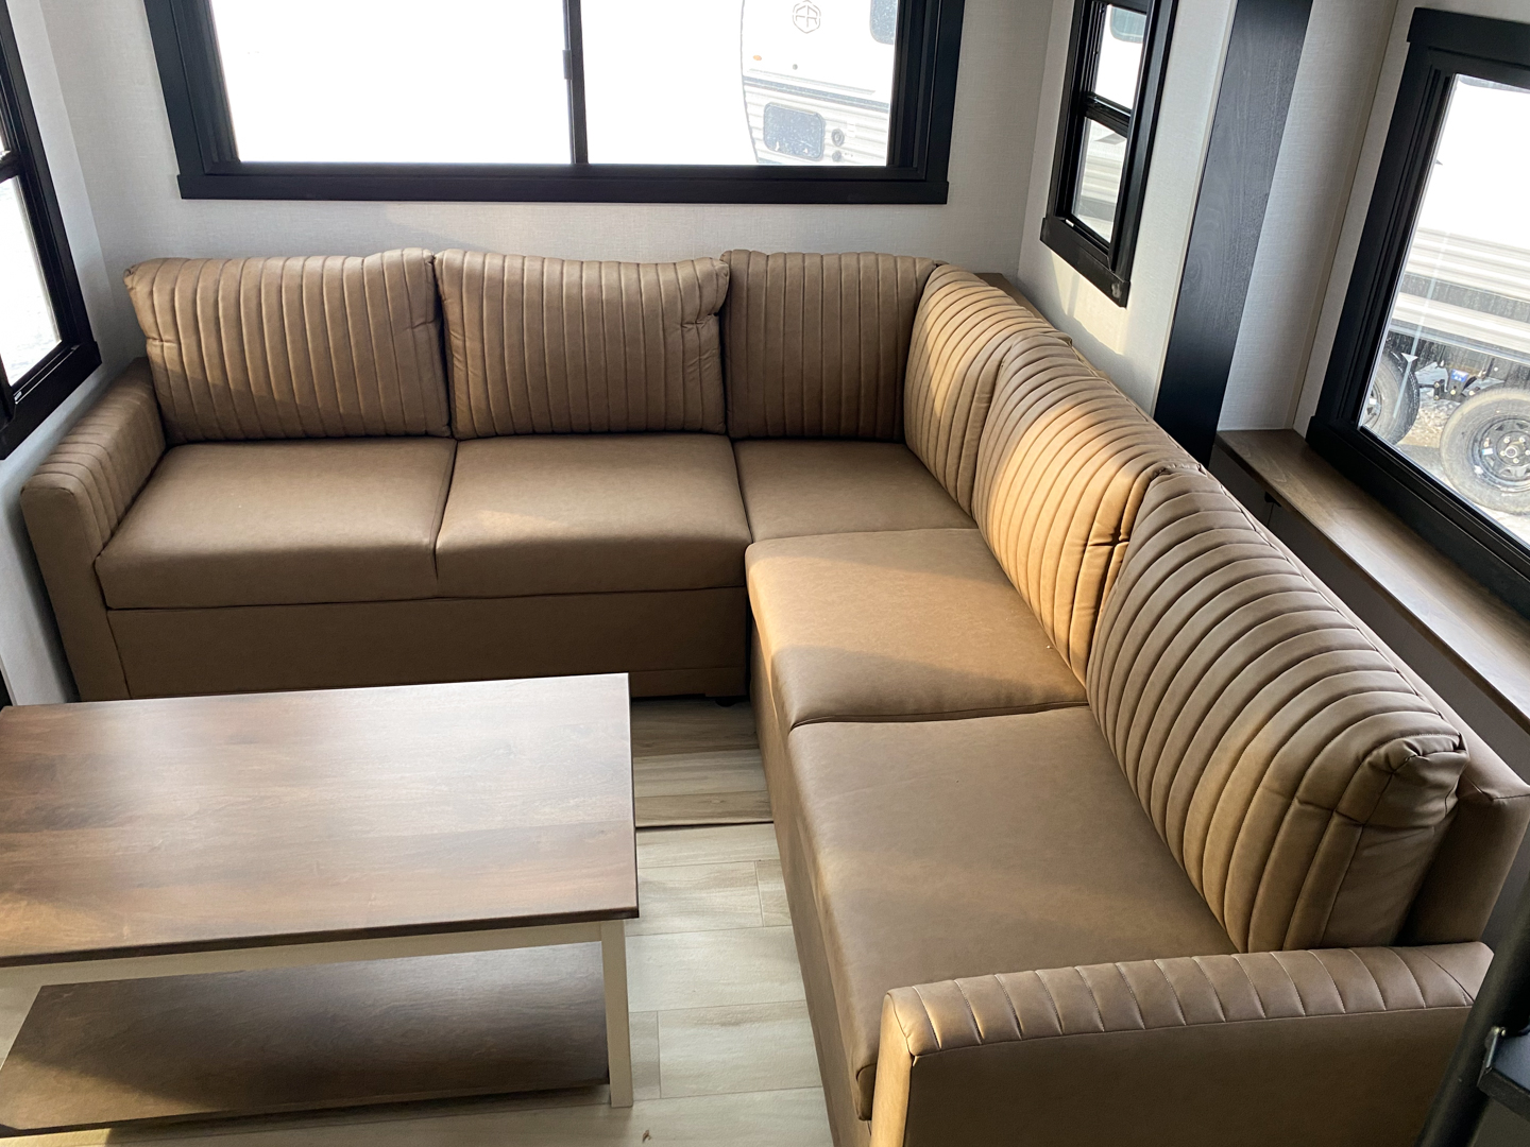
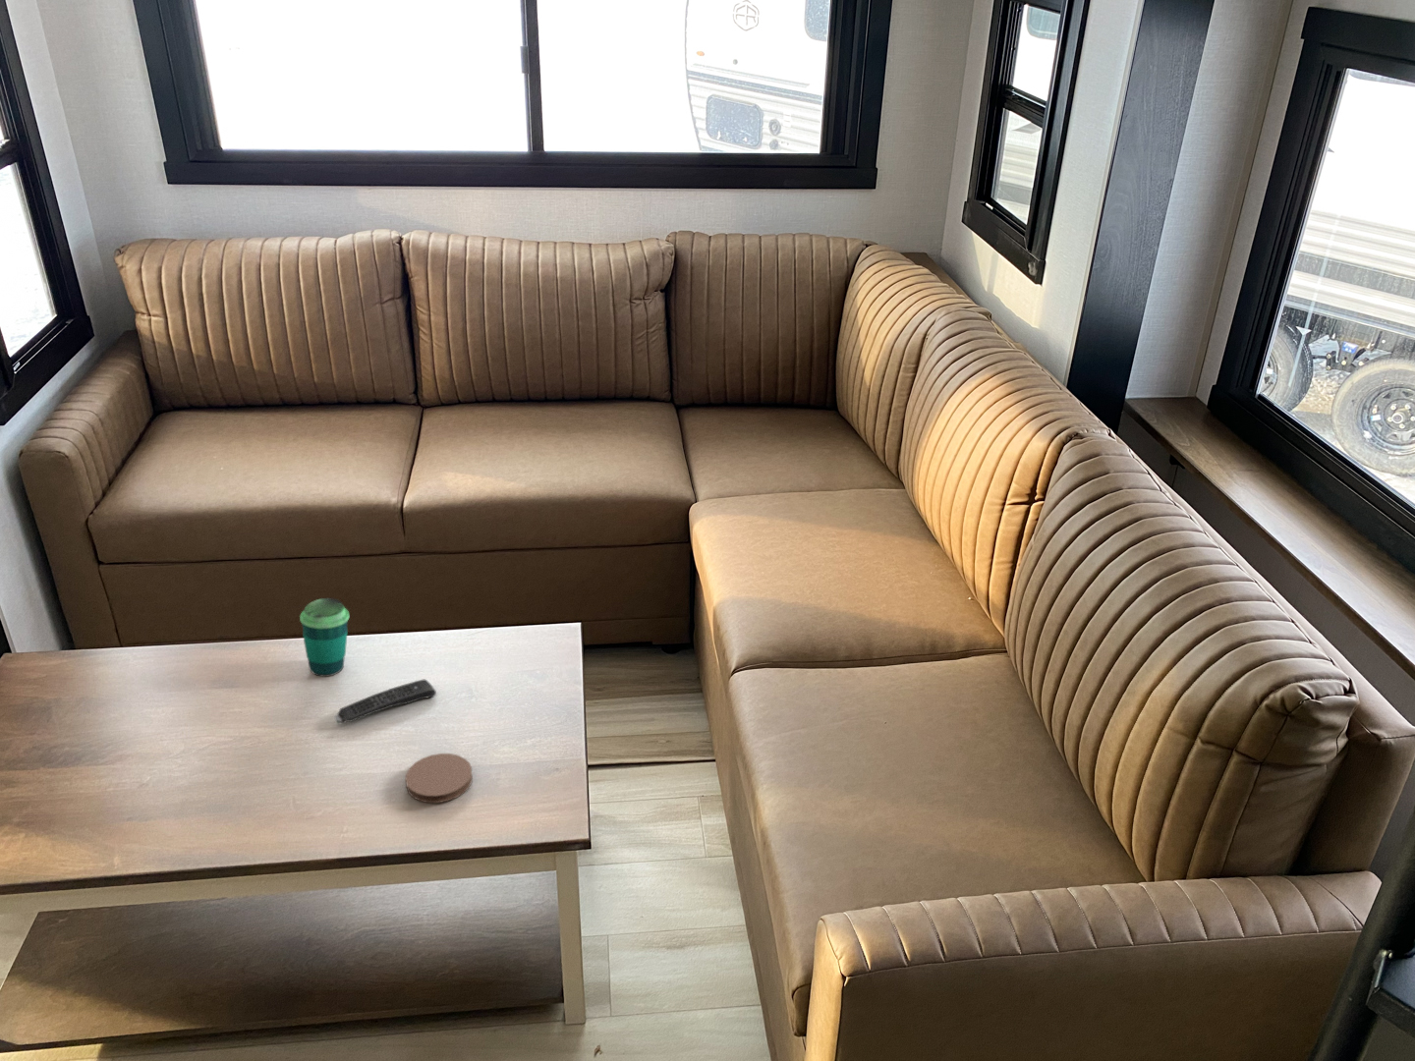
+ cup [299,597,350,678]
+ coaster [404,752,474,804]
+ remote control [333,679,437,724]
